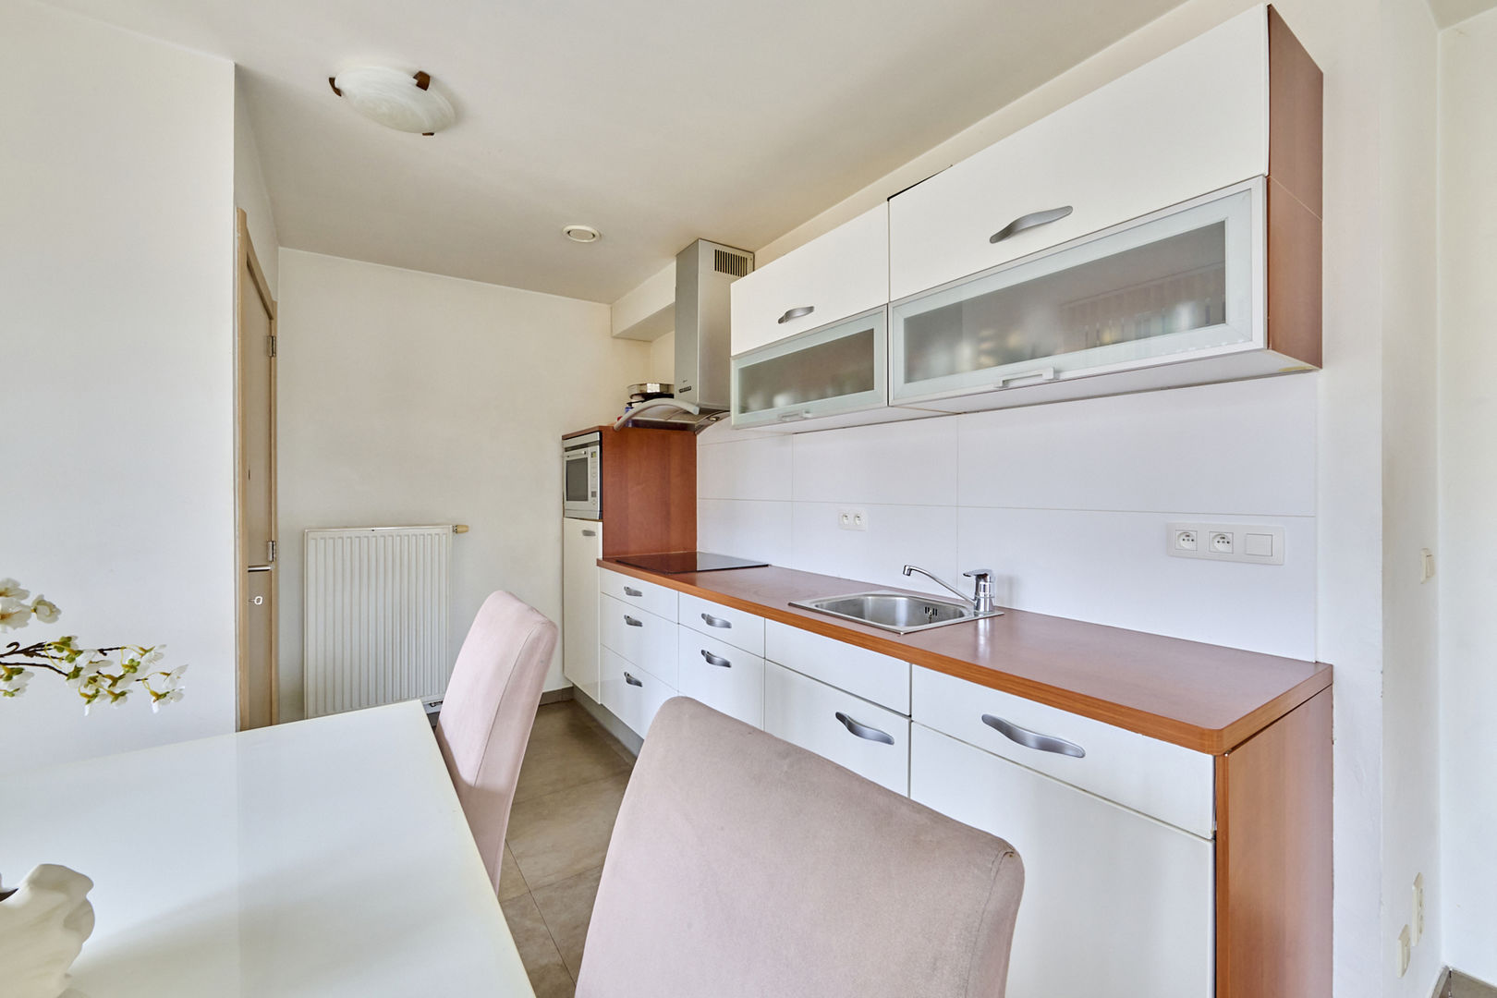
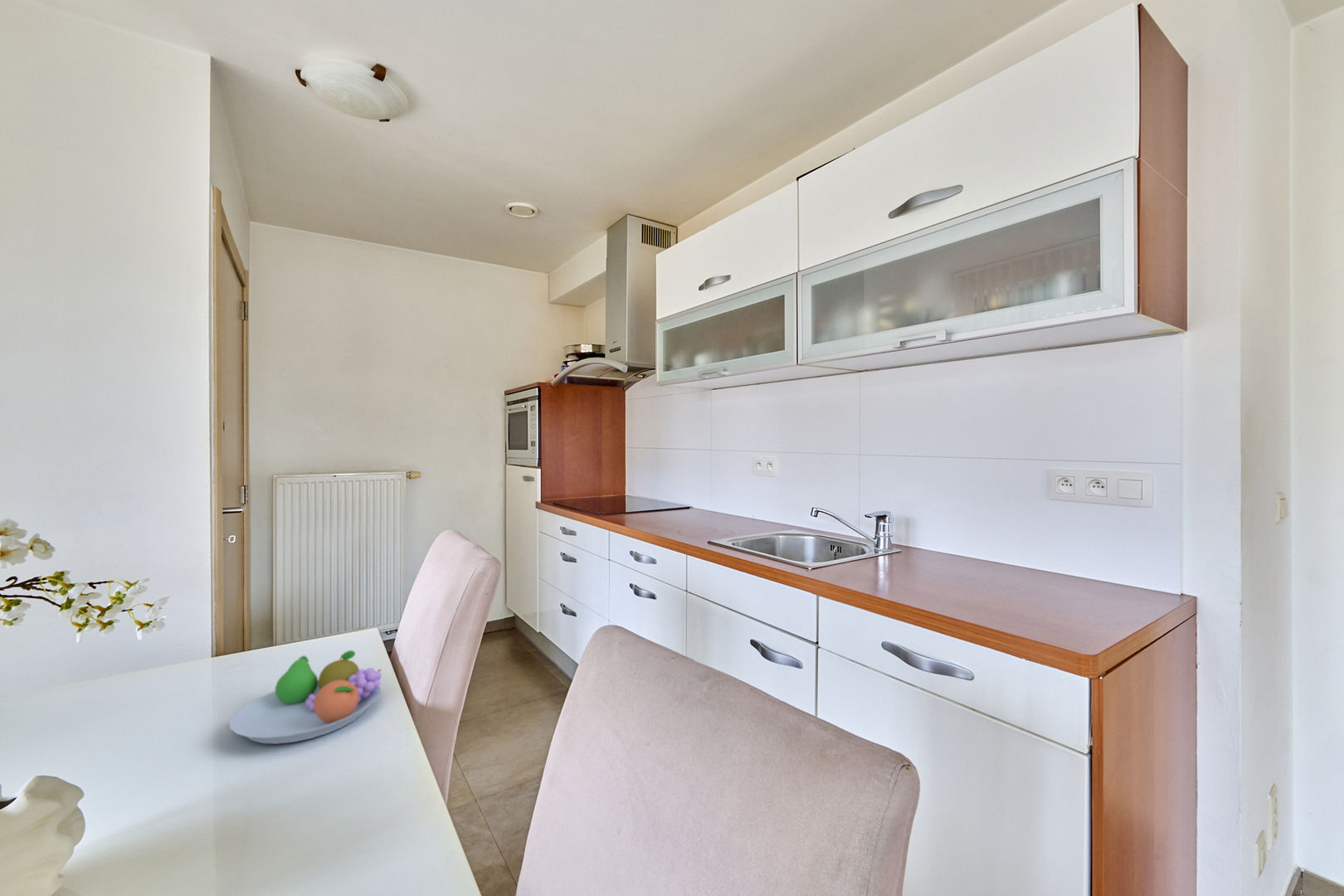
+ fruit bowl [229,650,382,745]
